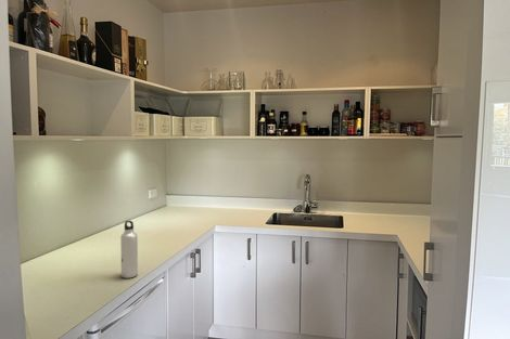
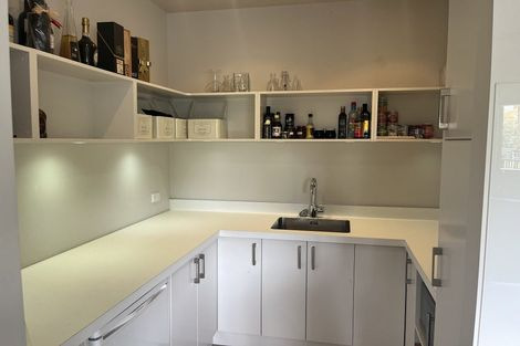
- water bottle [119,220,139,279]
